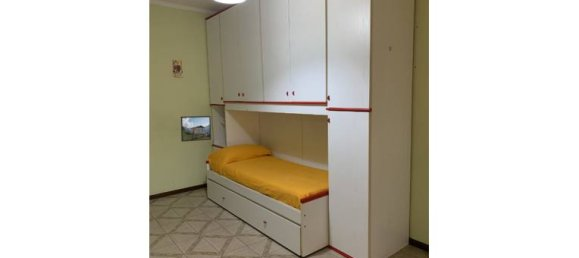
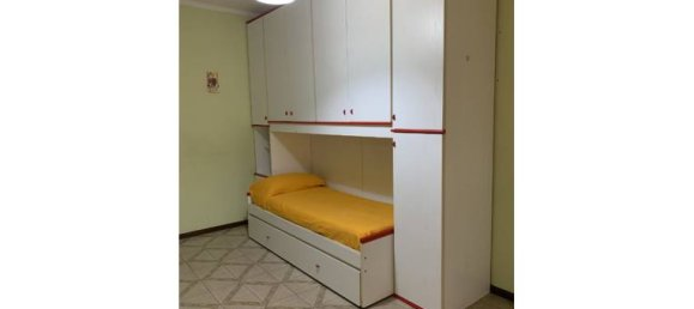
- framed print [180,115,212,143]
